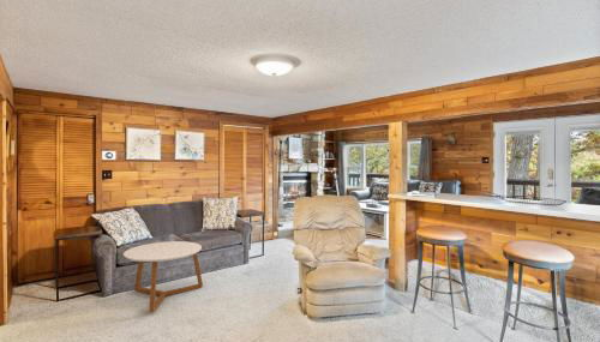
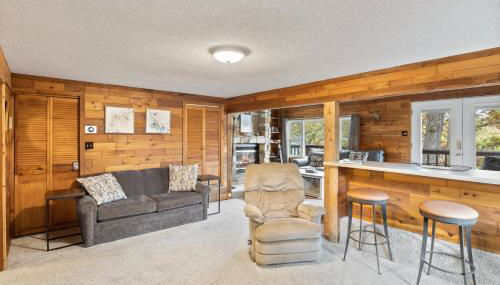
- coffee table [122,240,204,313]
